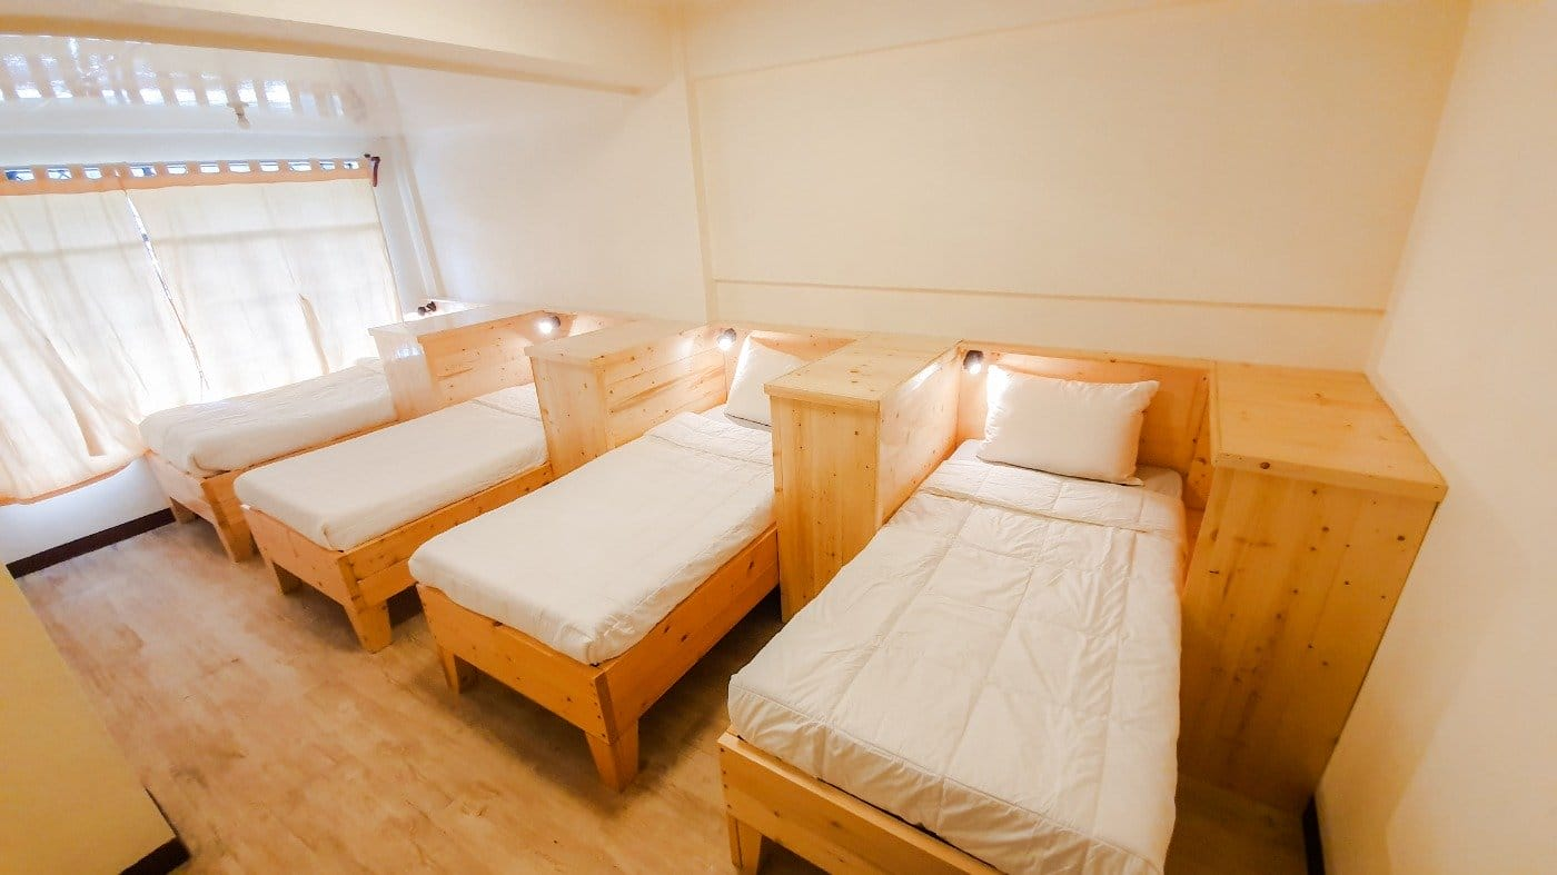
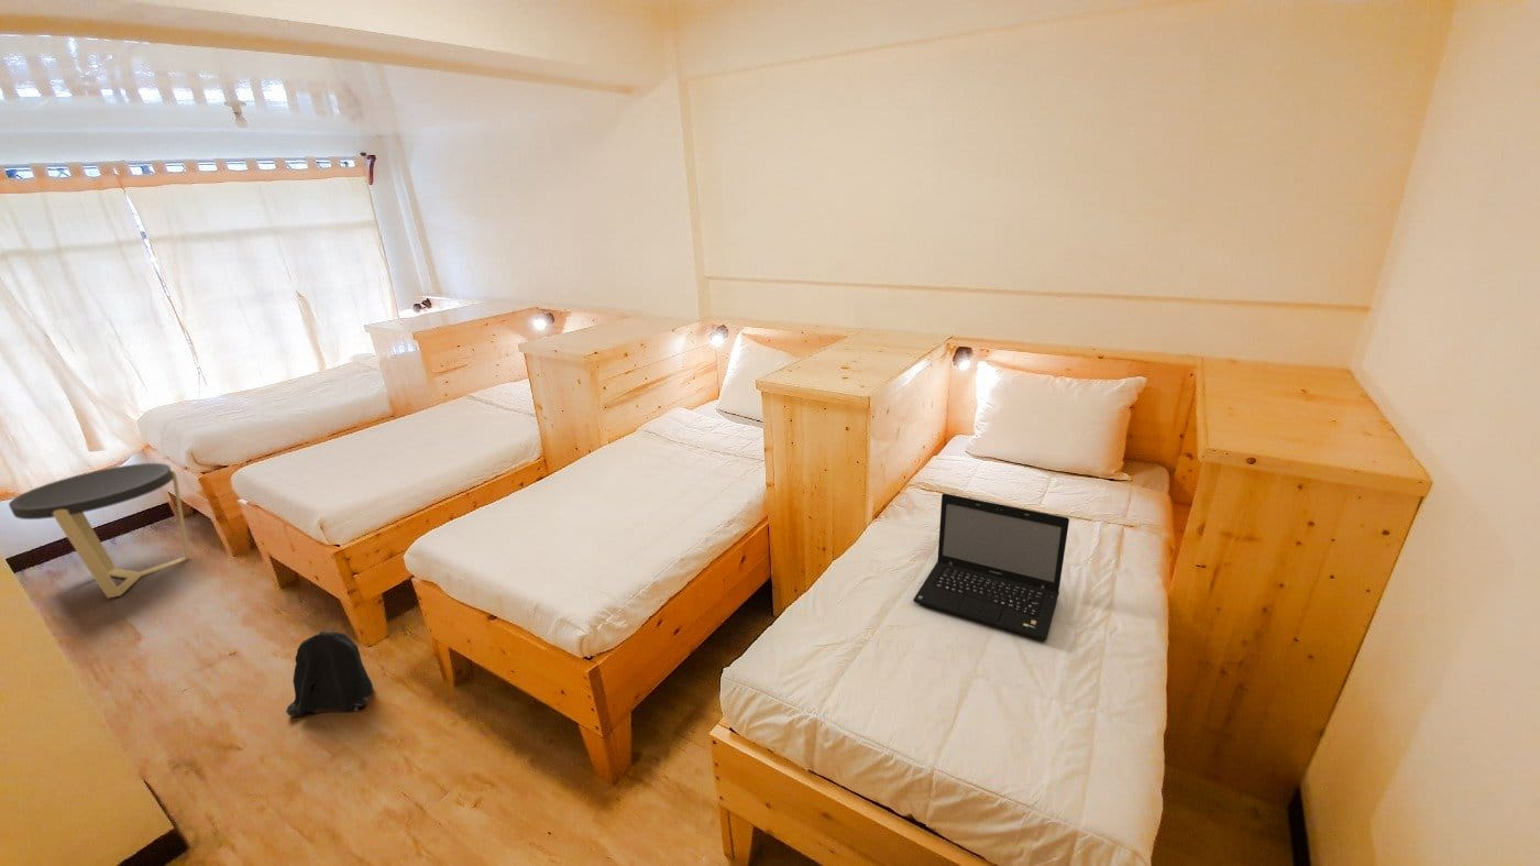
+ backpack [285,629,374,719]
+ side table [8,462,191,599]
+ laptop [912,493,1070,642]
